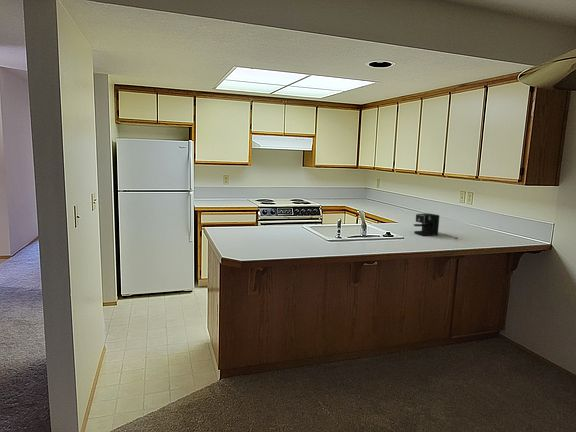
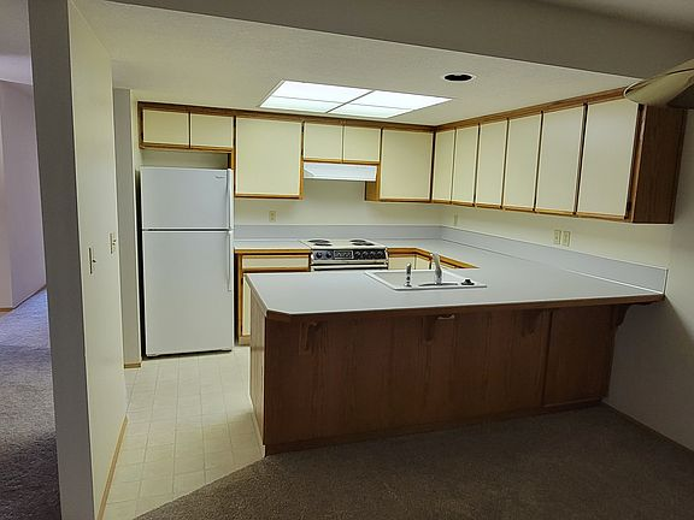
- coffee maker [413,212,459,240]
